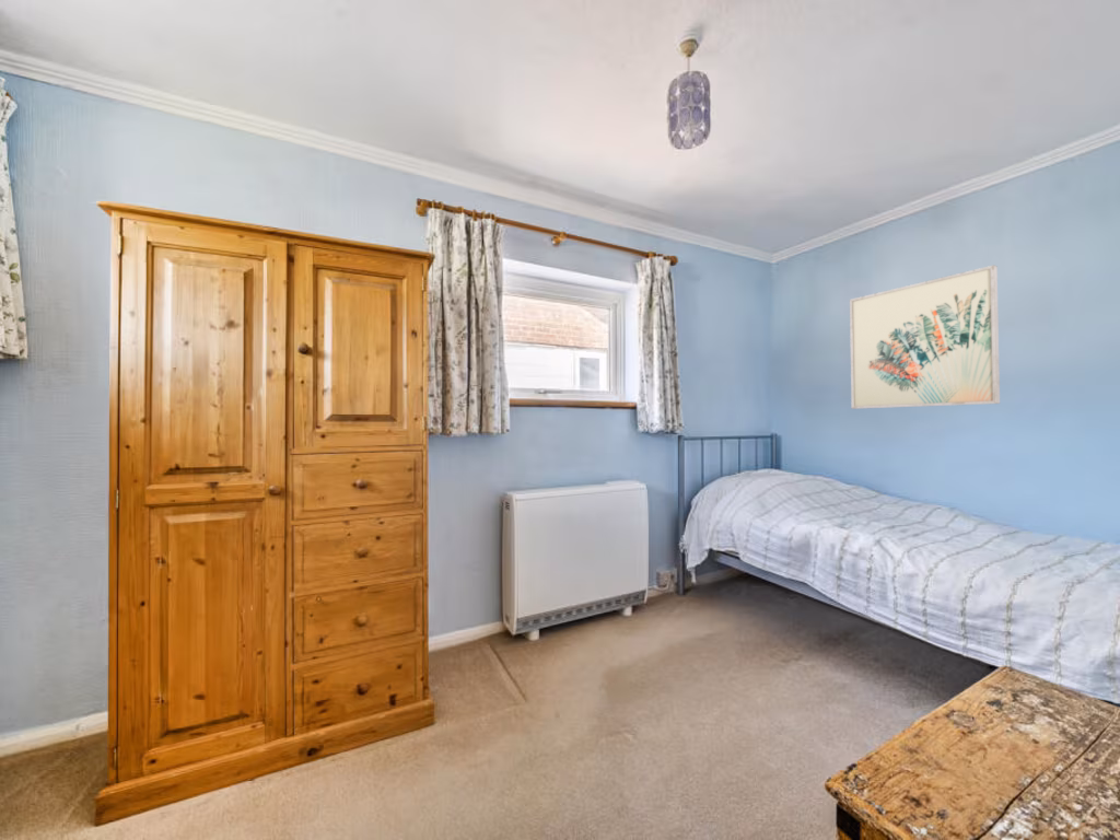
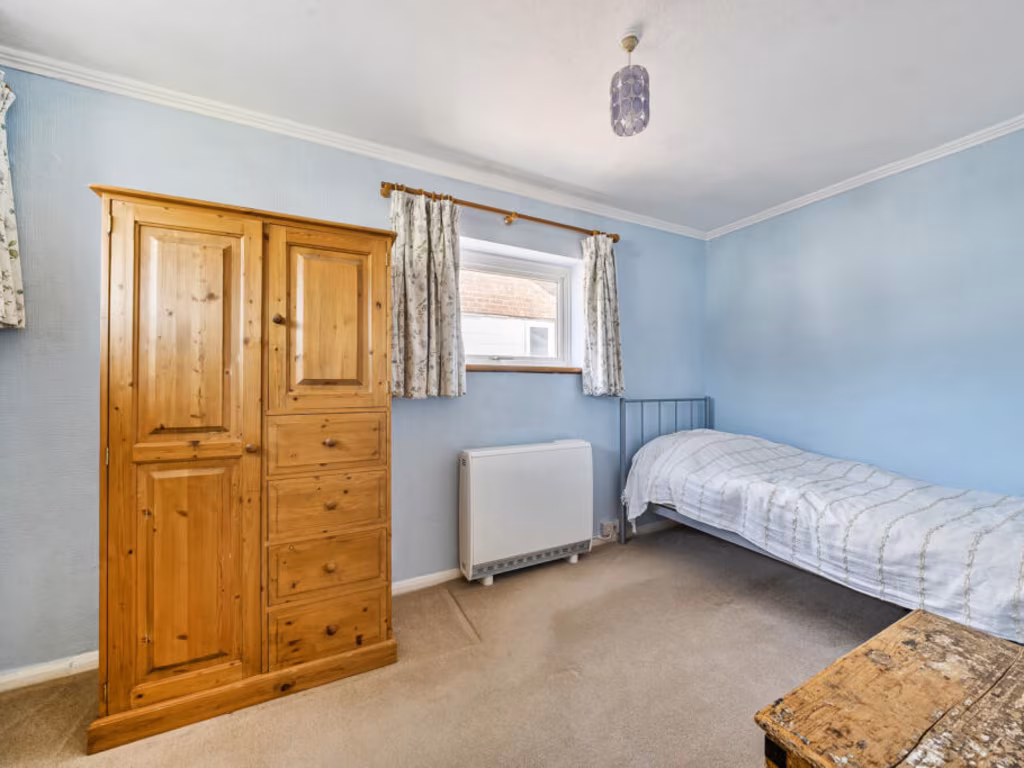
- wall art [849,264,1001,410]
